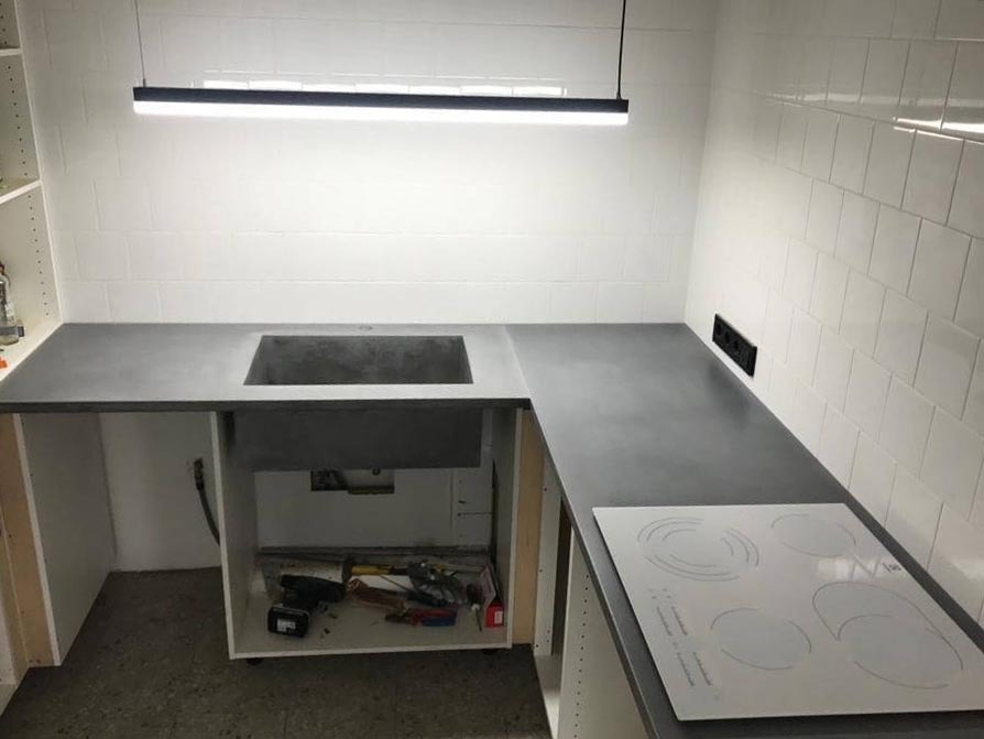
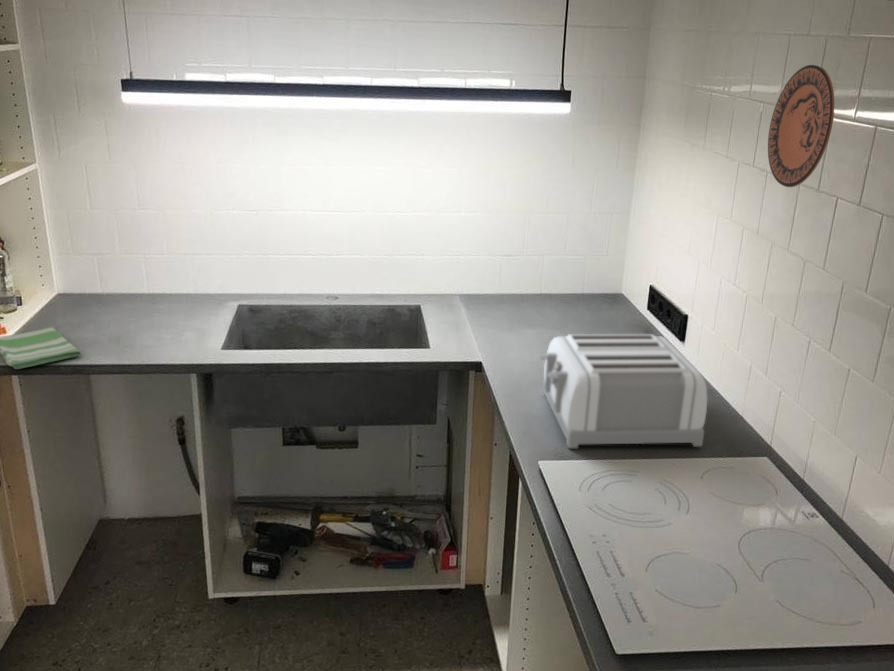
+ dish towel [0,326,83,370]
+ toaster [537,333,708,449]
+ decorative plate [767,64,835,188]
